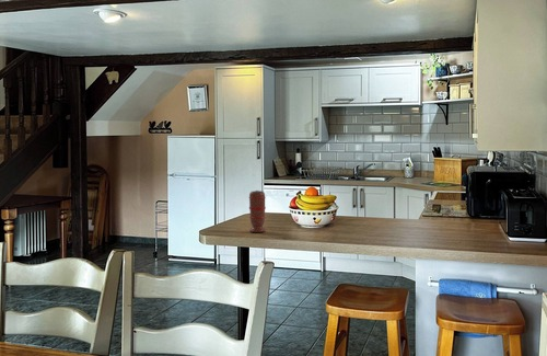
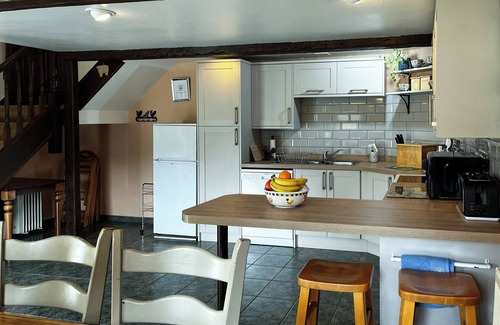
- spice grinder [247,190,267,233]
